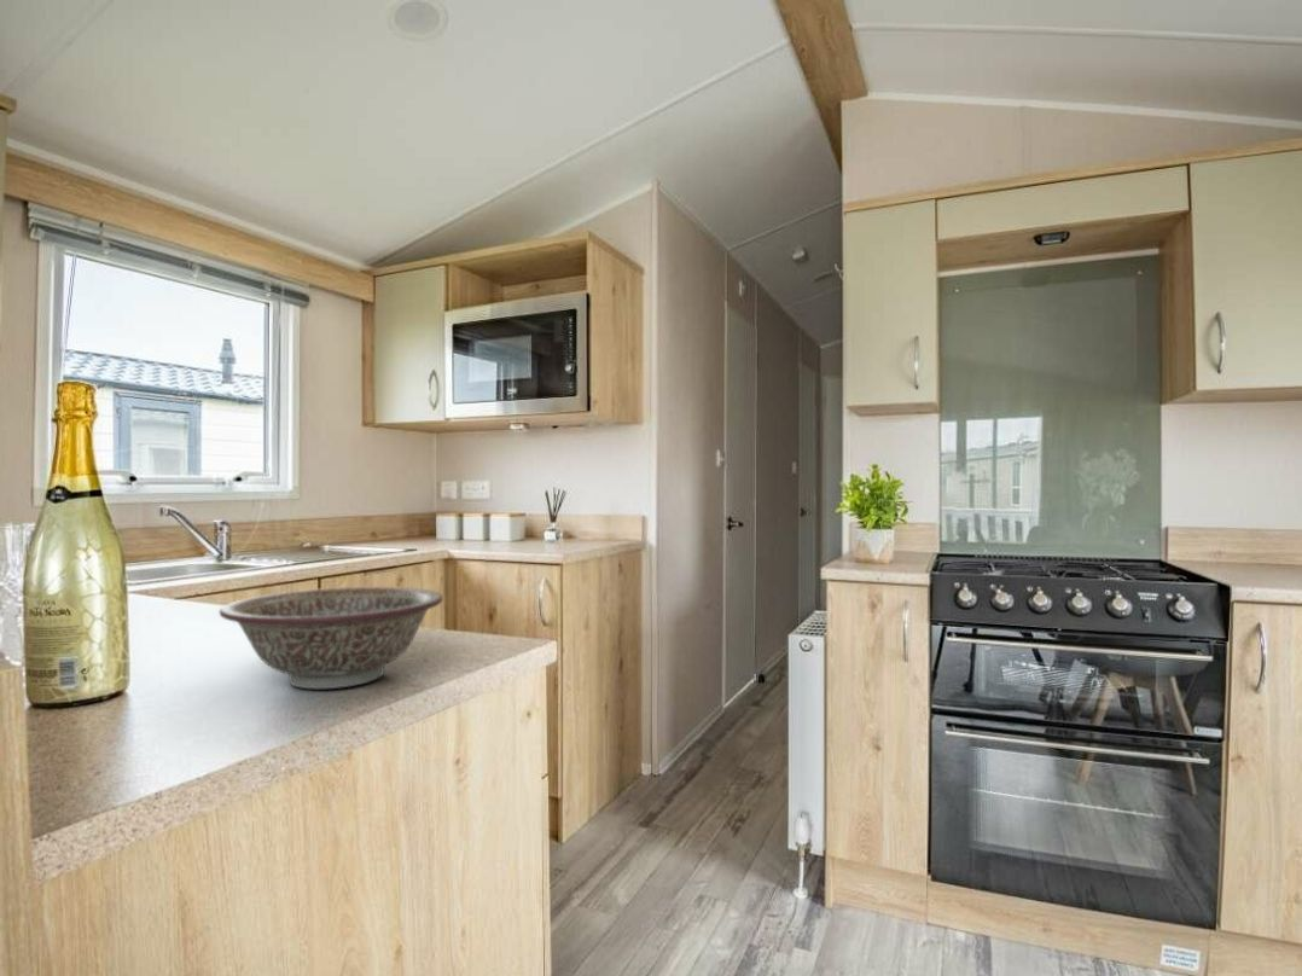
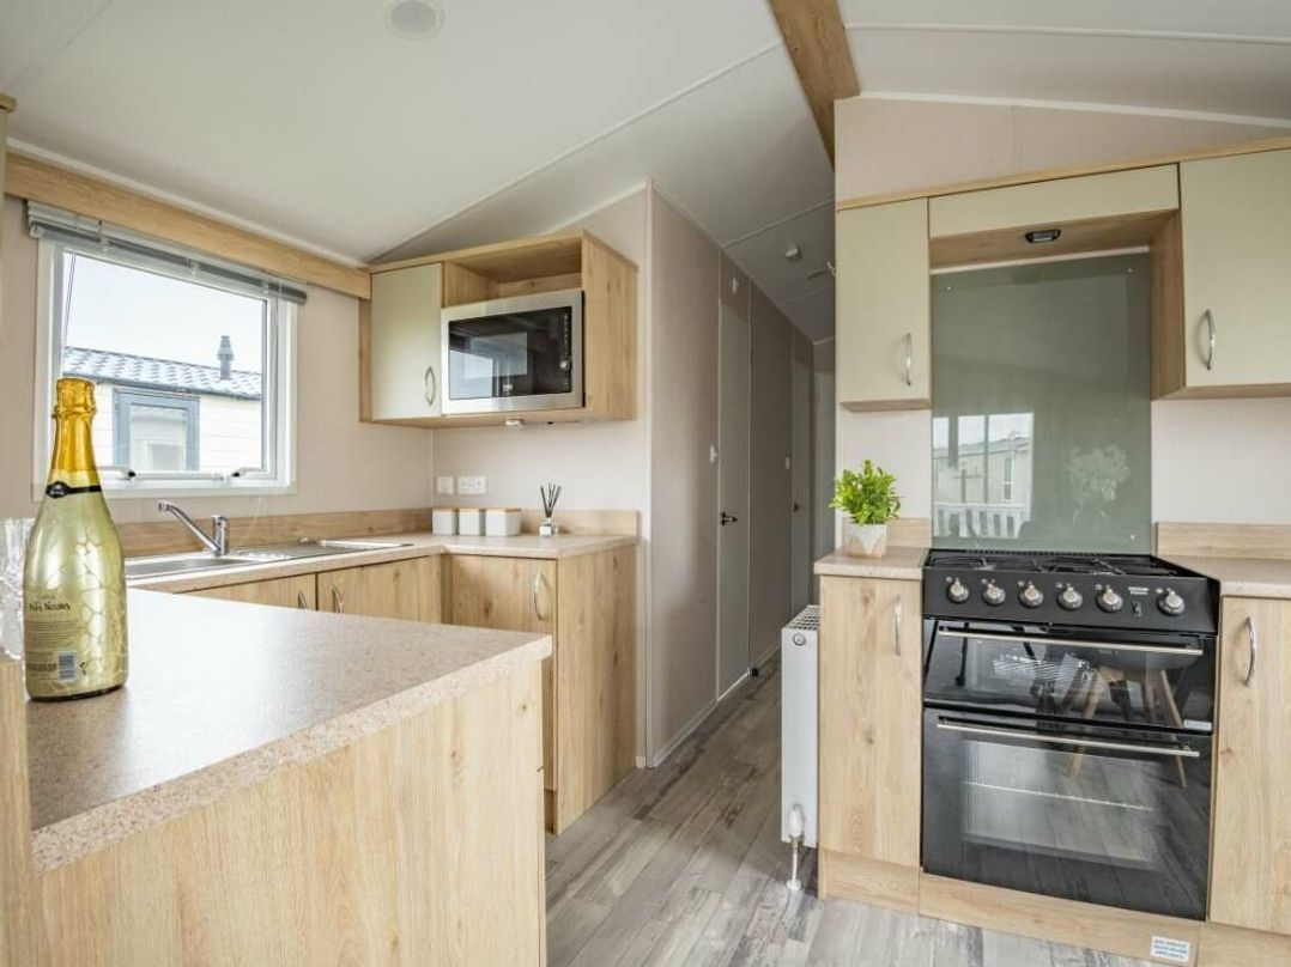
- decorative bowl [219,586,444,690]
